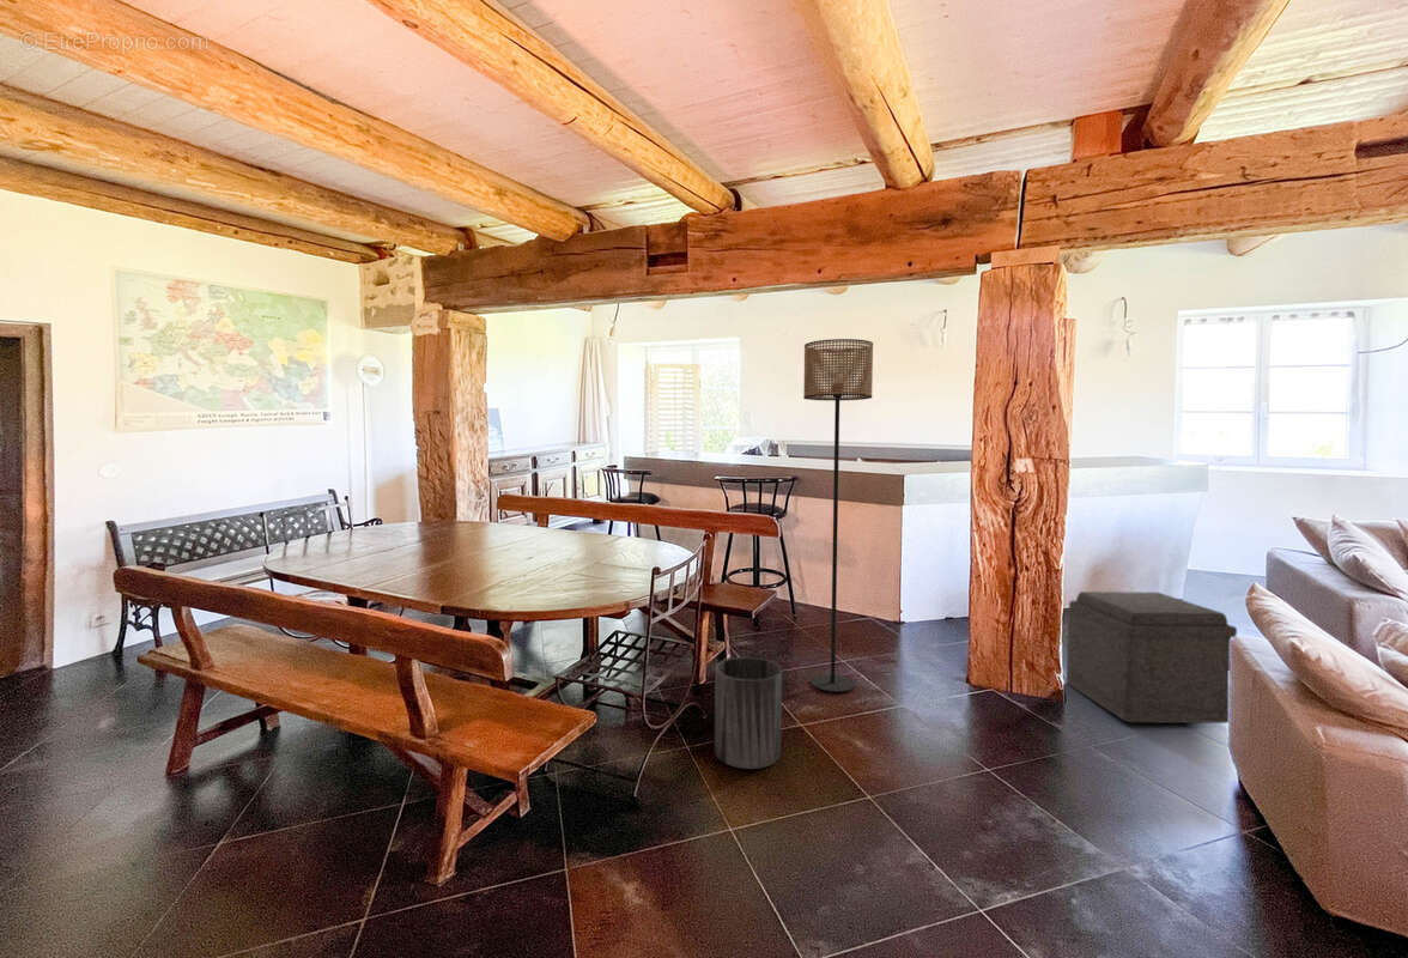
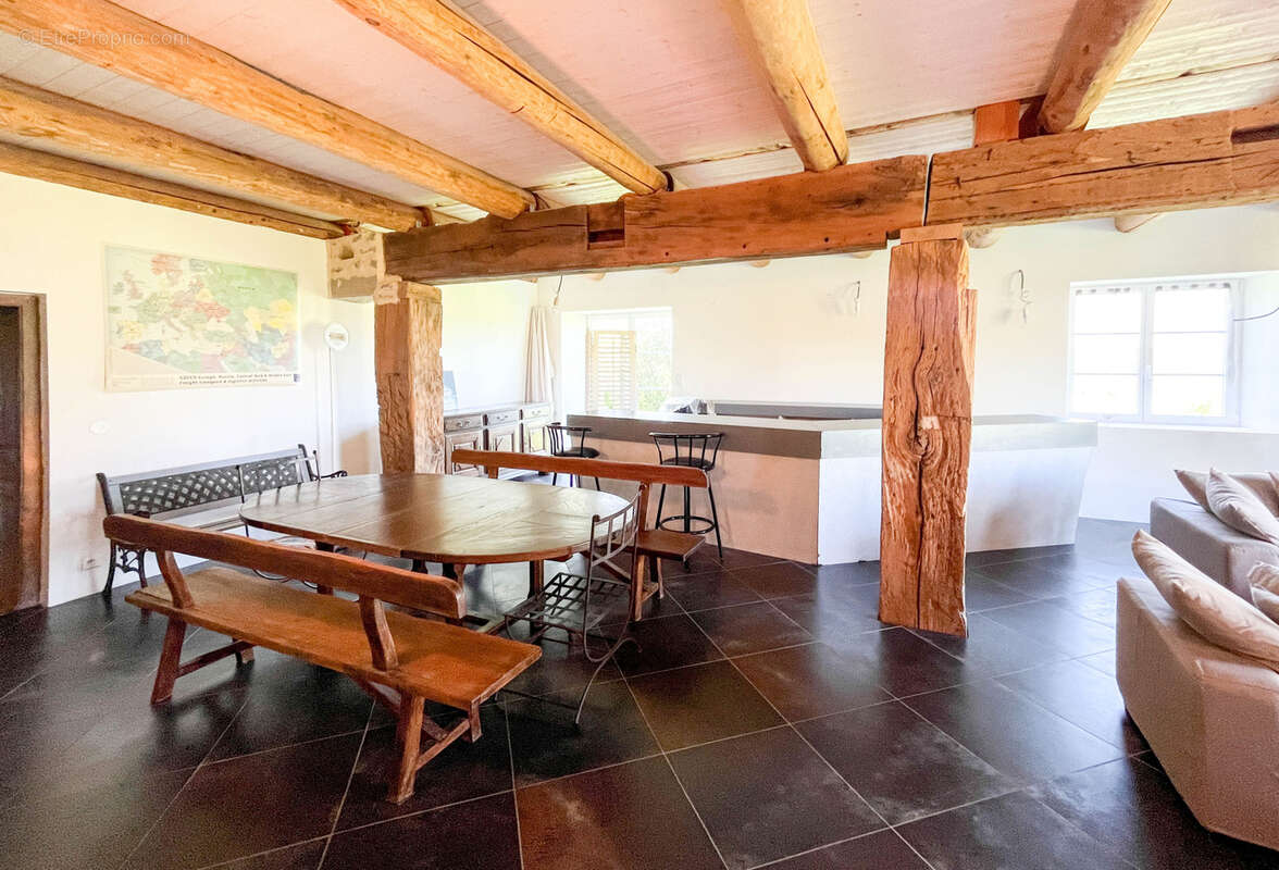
- ottoman [1066,590,1238,724]
- floor lamp [802,338,874,693]
- trash can [714,656,783,770]
